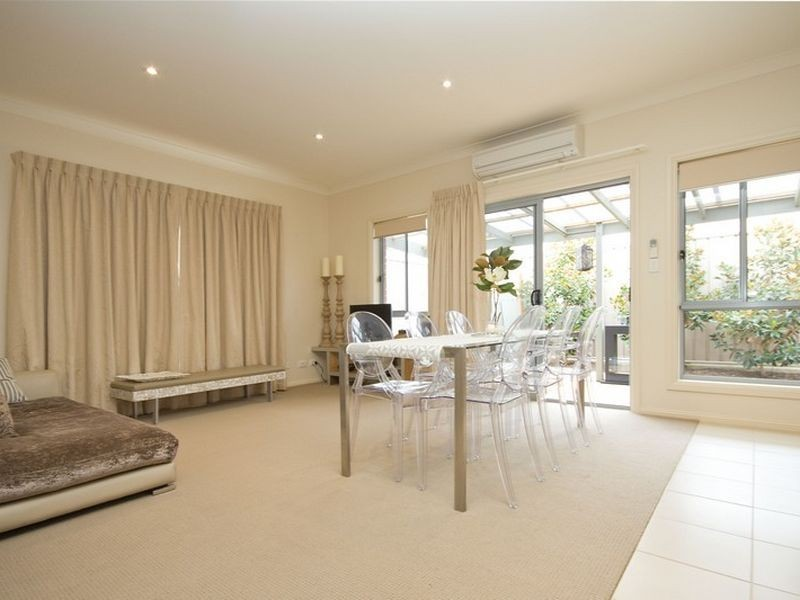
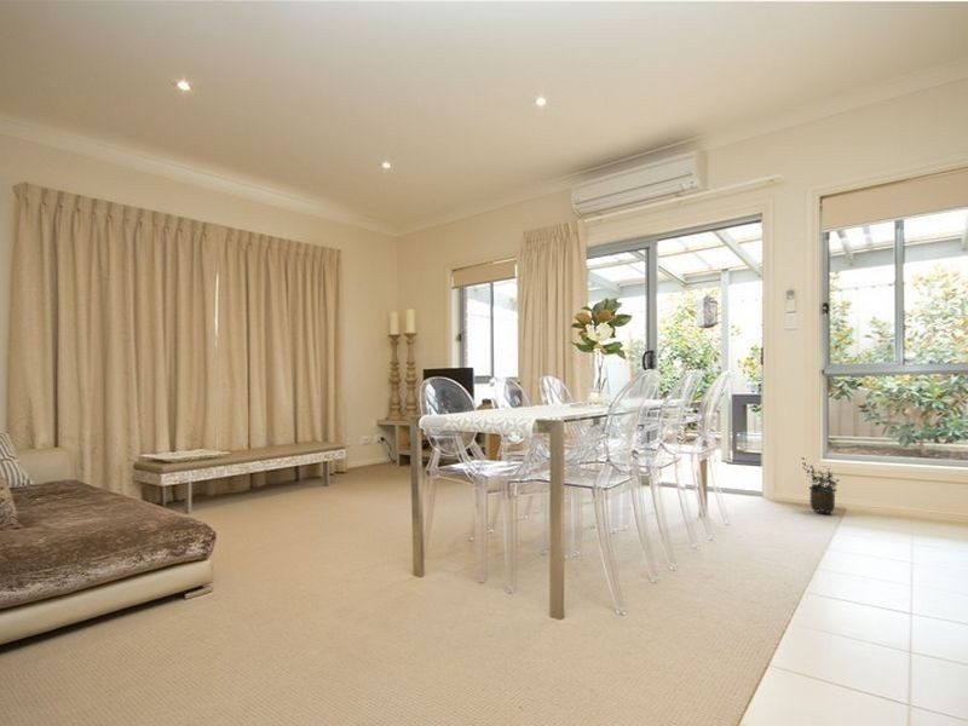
+ potted plant [800,456,841,515]
